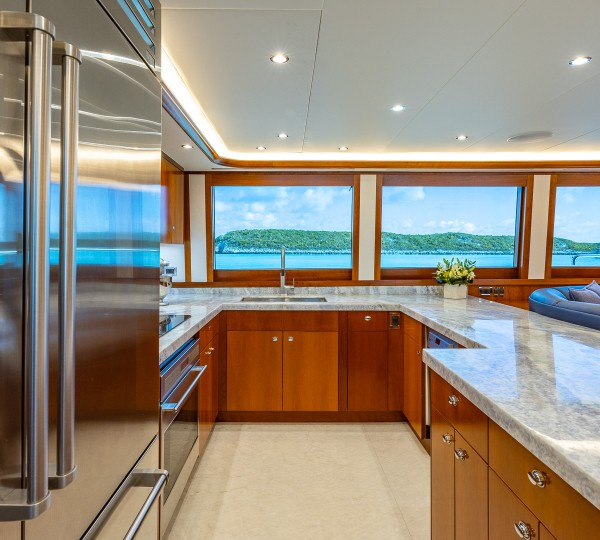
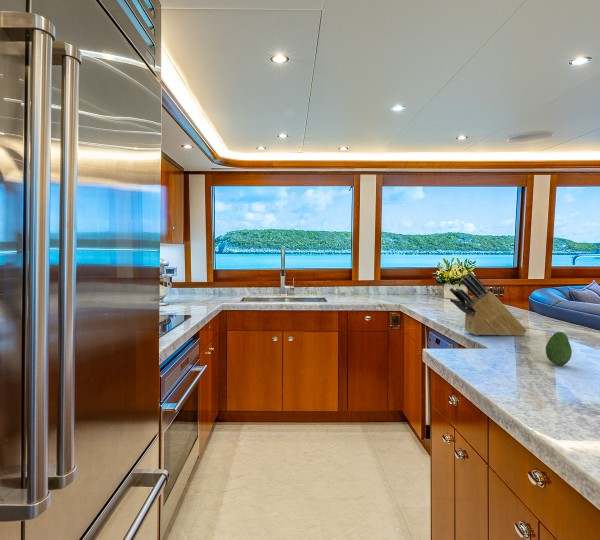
+ knife block [449,271,528,337]
+ fruit [545,331,573,367]
